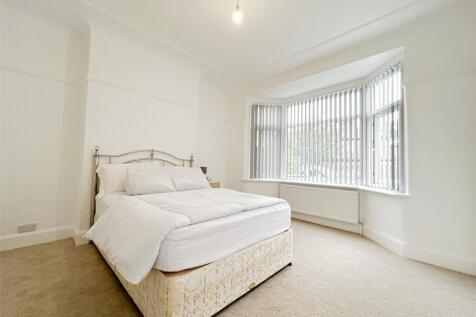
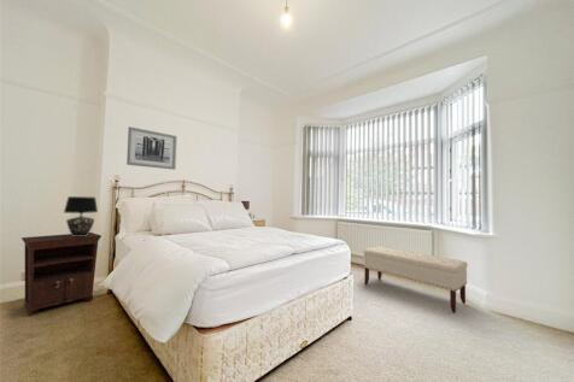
+ table lamp [63,195,99,236]
+ nightstand [20,231,102,317]
+ wall art [125,125,178,171]
+ bench [363,245,469,313]
